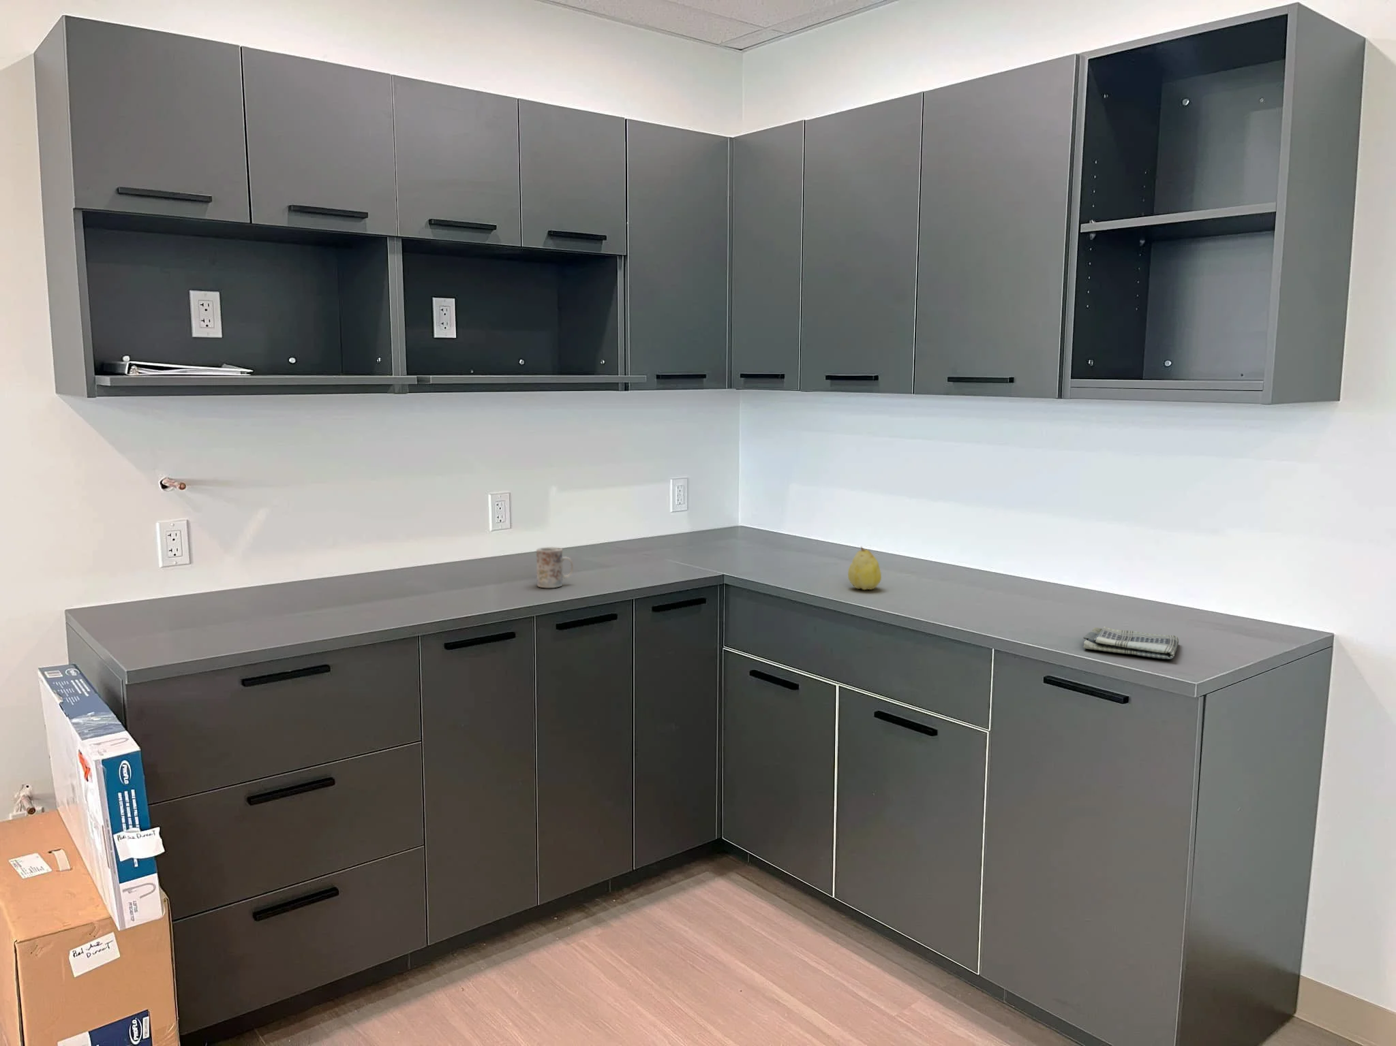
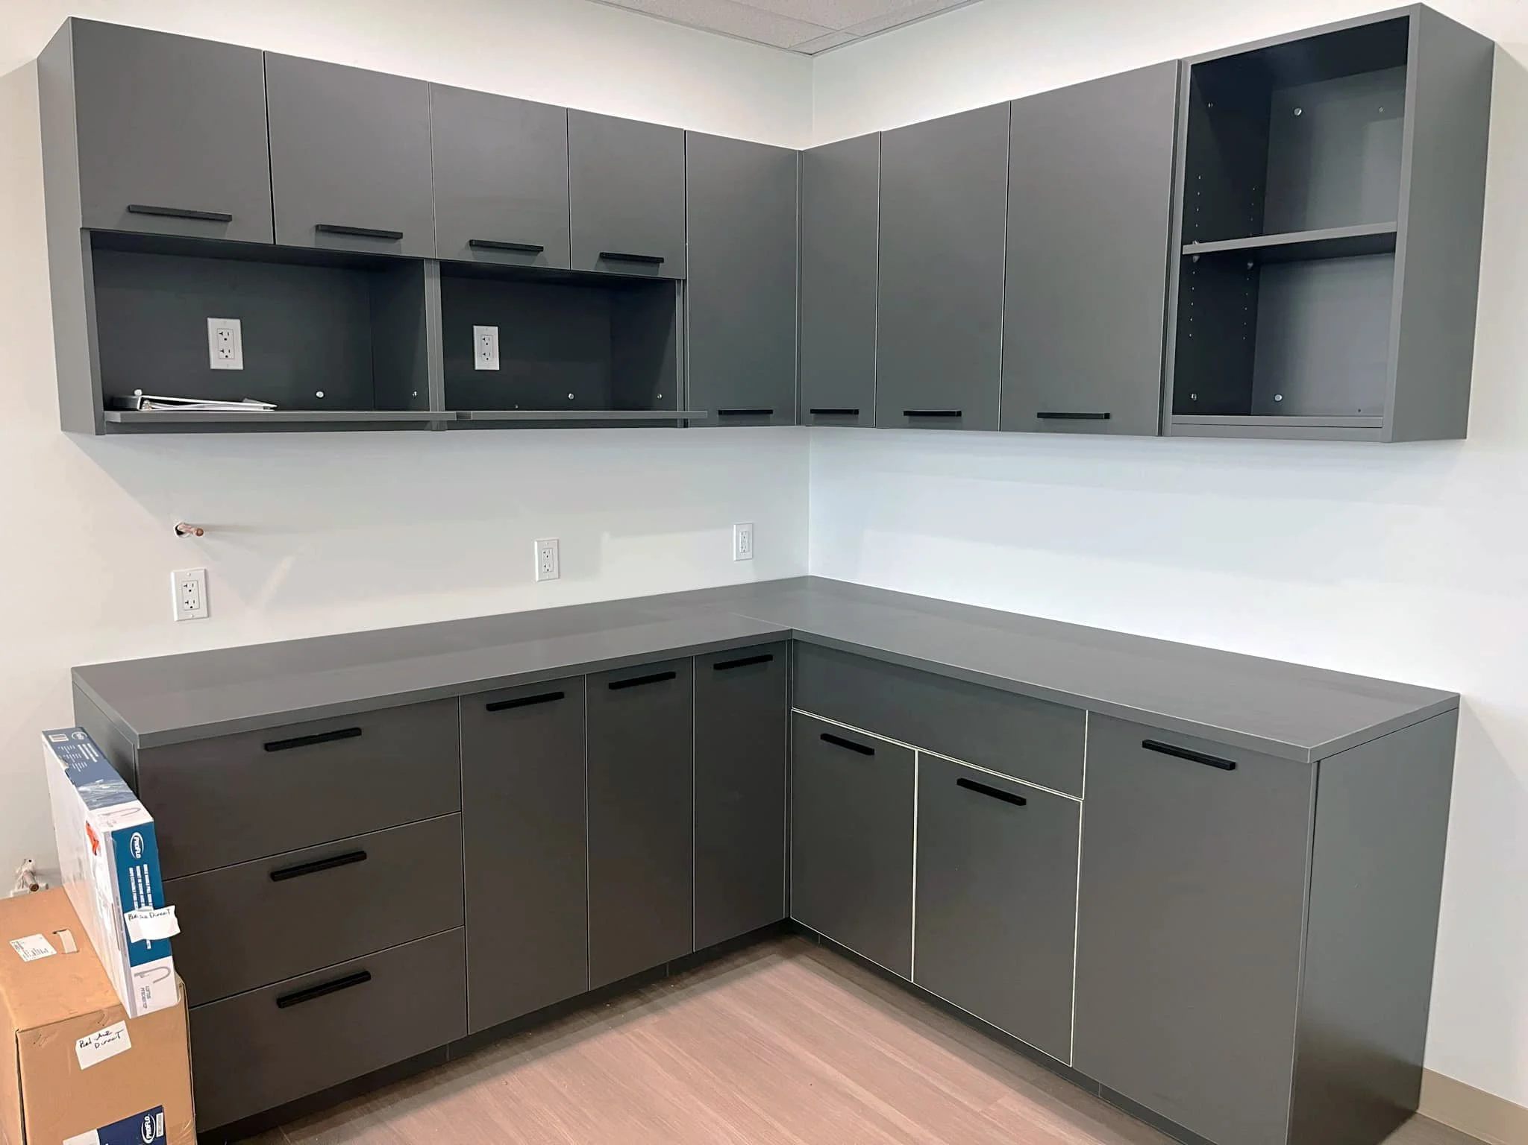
- fruit [847,545,882,590]
- mug [535,546,574,589]
- dish towel [1083,626,1179,660]
